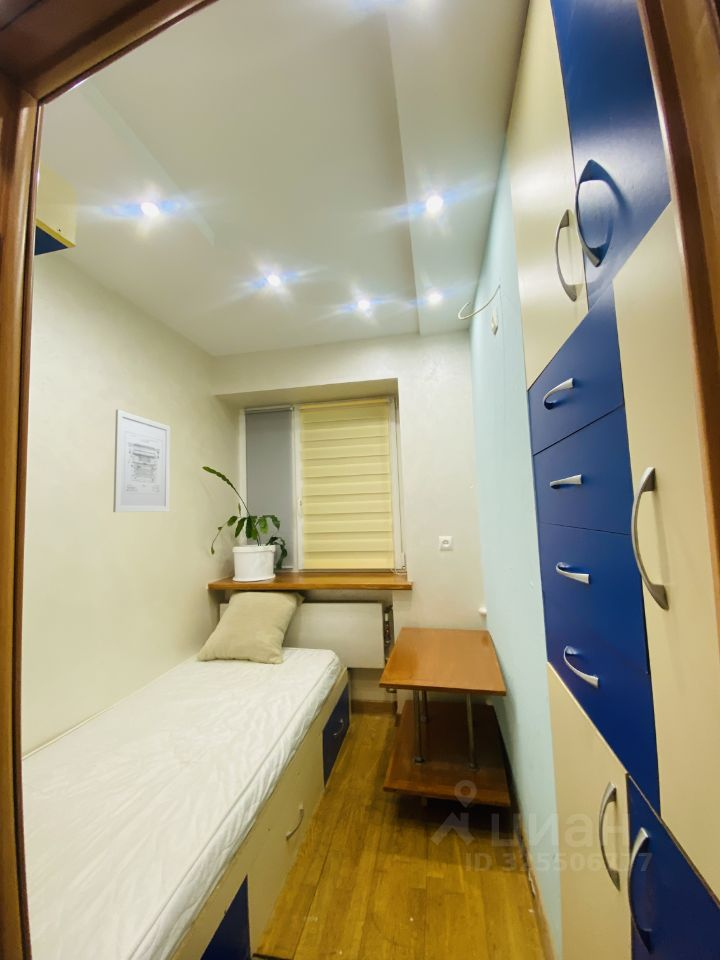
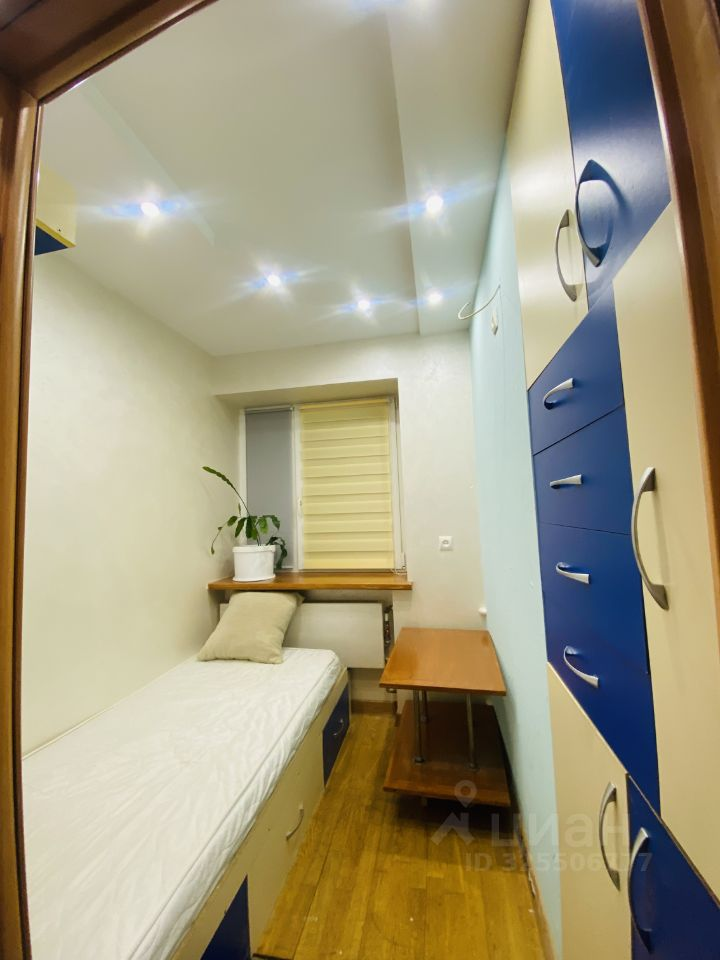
- wall art [112,409,171,513]
